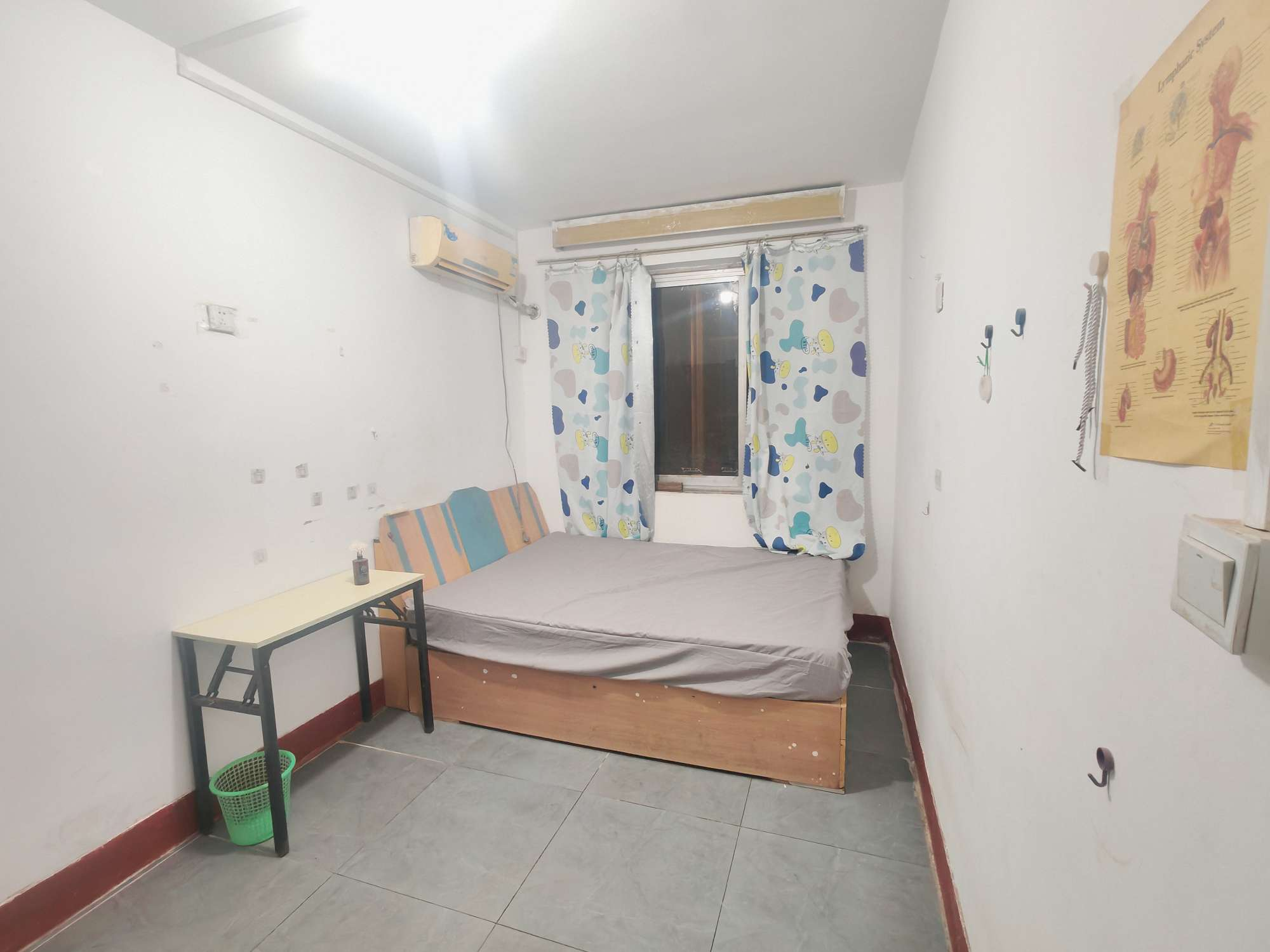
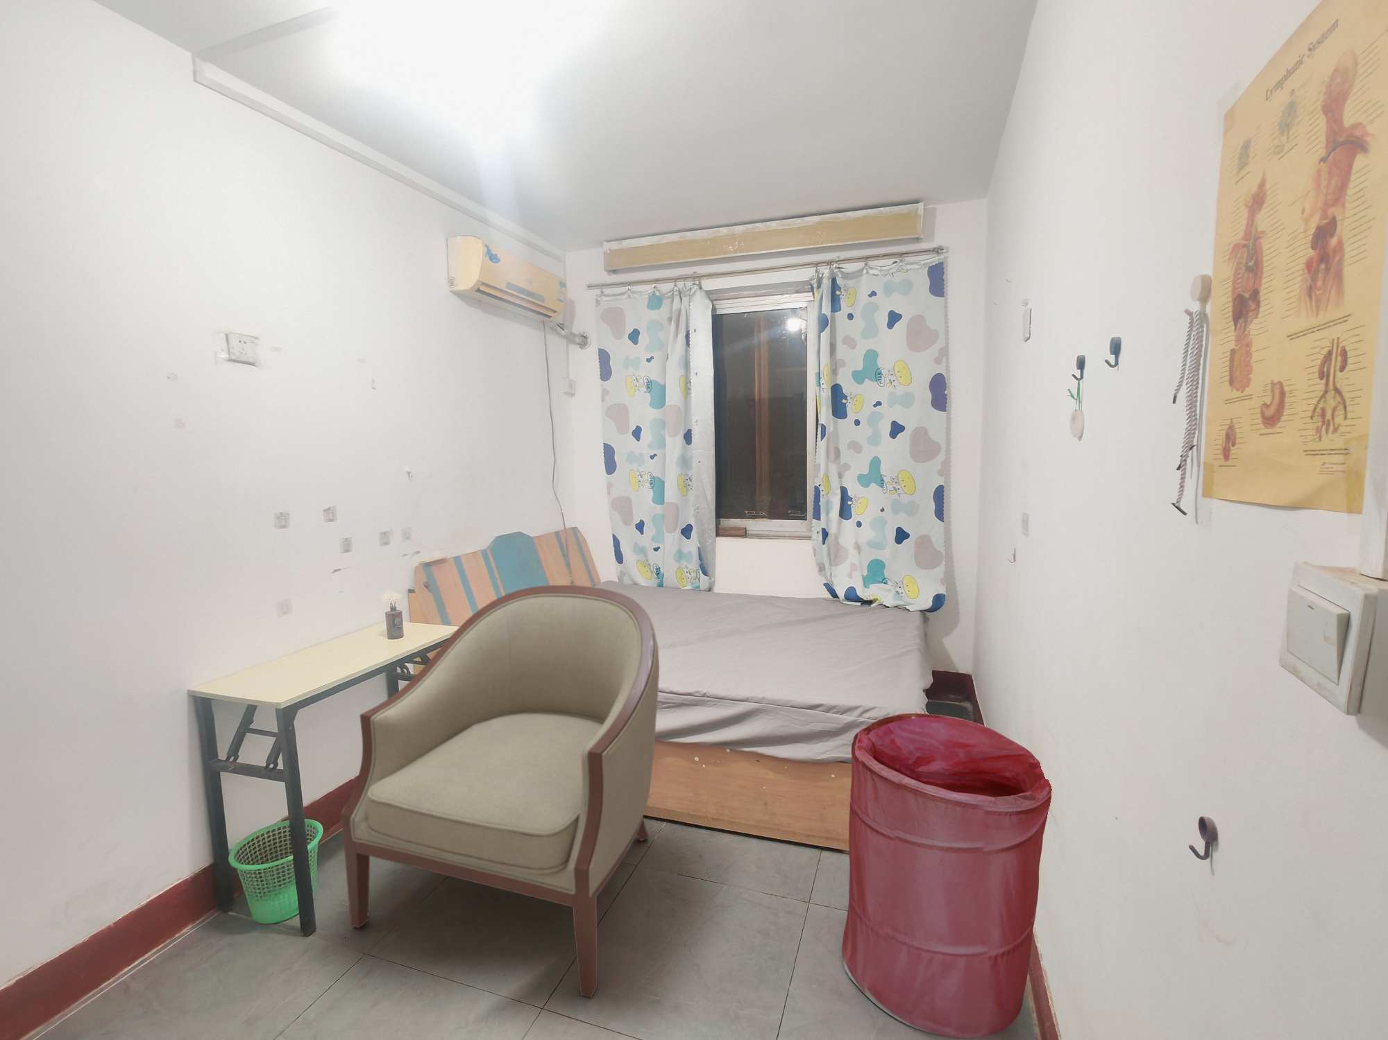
+ laundry hamper [842,712,1052,1039]
+ chair [341,584,660,998]
